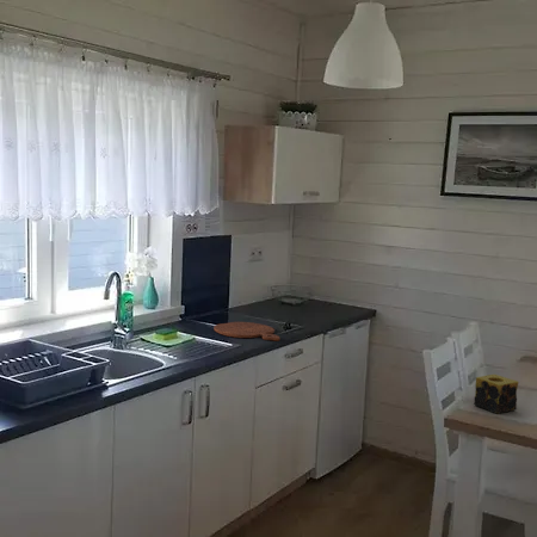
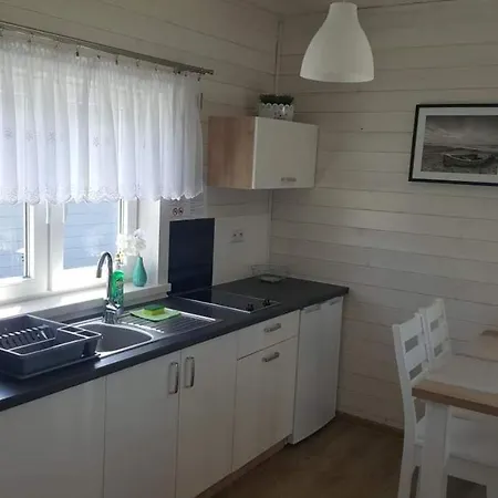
- cutting board [212,321,280,342]
- candle [473,374,519,414]
